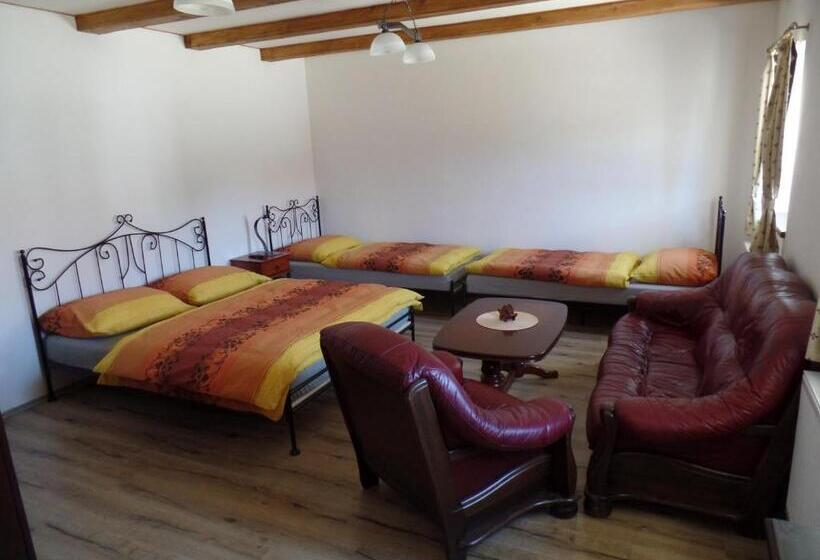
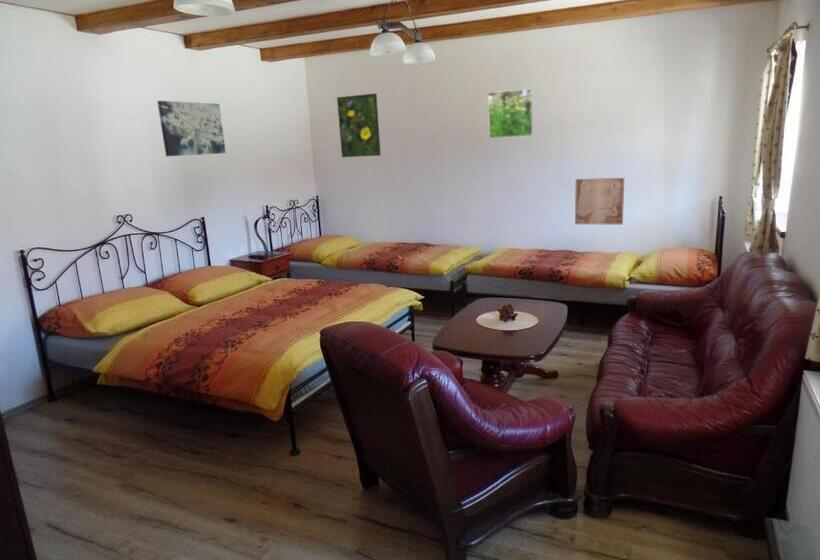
+ wall art [156,100,227,157]
+ wall art [574,177,625,226]
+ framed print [487,88,534,139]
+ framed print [336,92,382,158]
